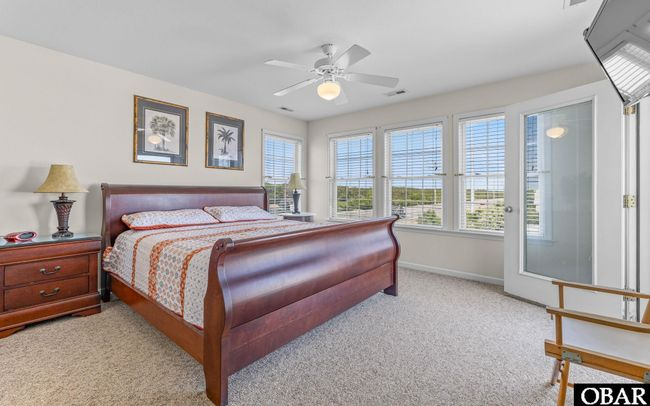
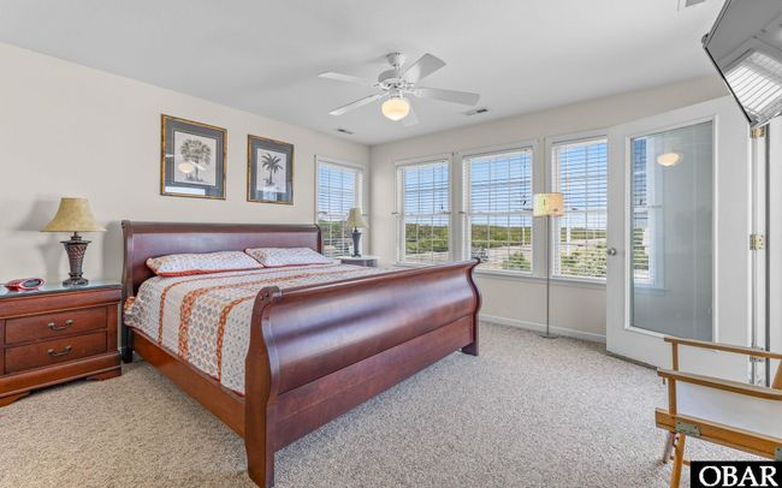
+ floor lamp [533,191,565,339]
